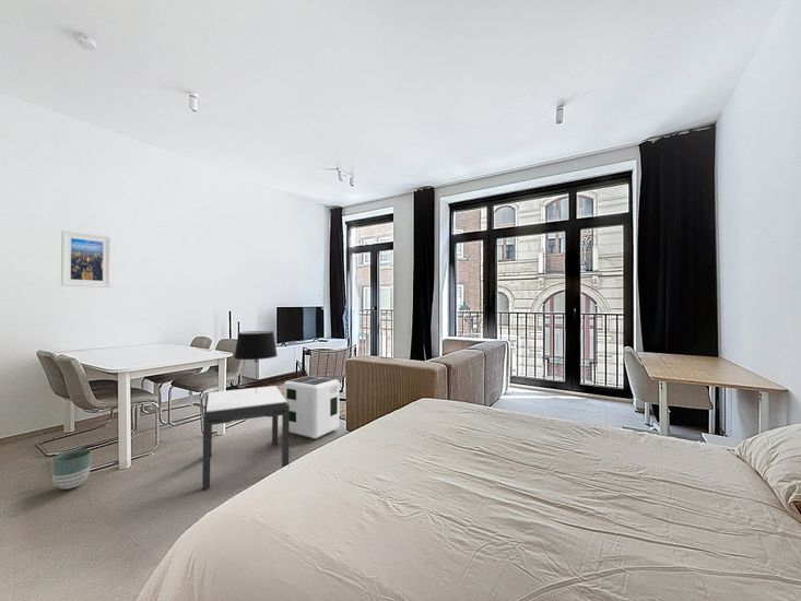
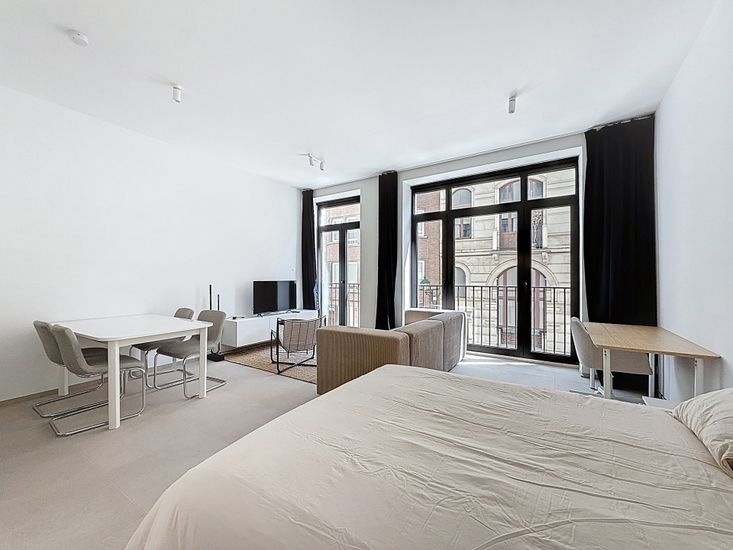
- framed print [60,229,113,288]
- planter [50,448,93,491]
- side table [201,385,290,491]
- air purifier [283,375,340,439]
- table lamp [233,330,279,393]
